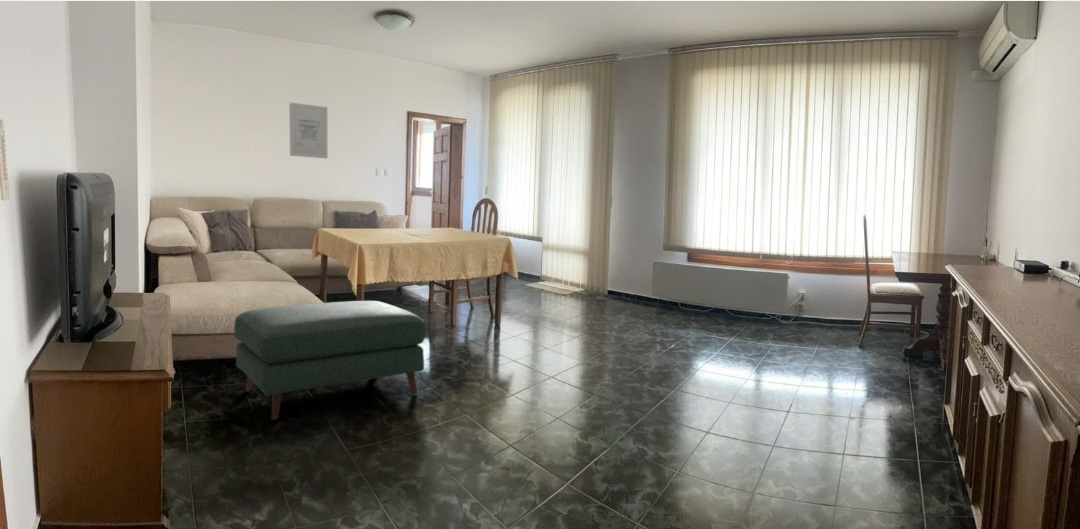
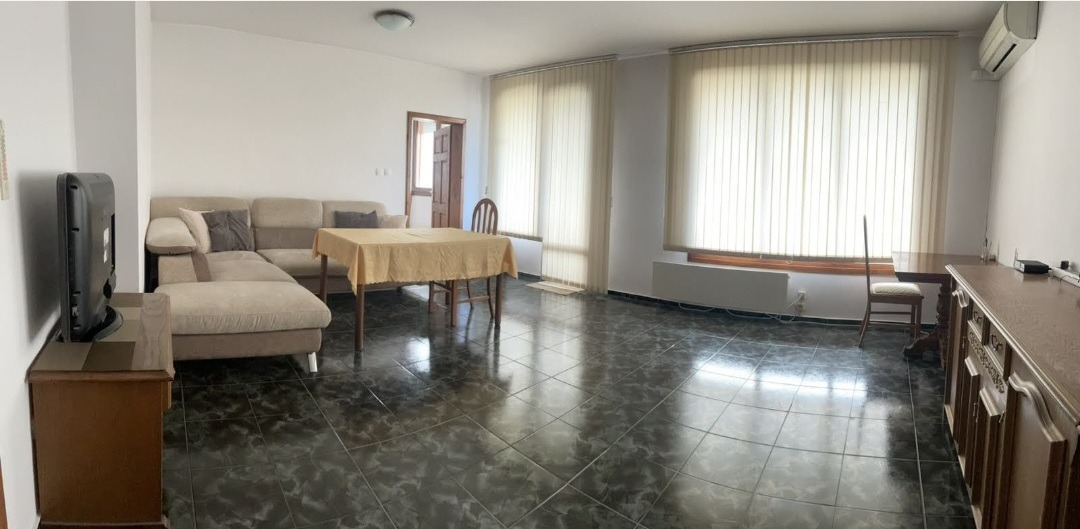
- ottoman [233,300,427,421]
- wall art [288,102,329,159]
